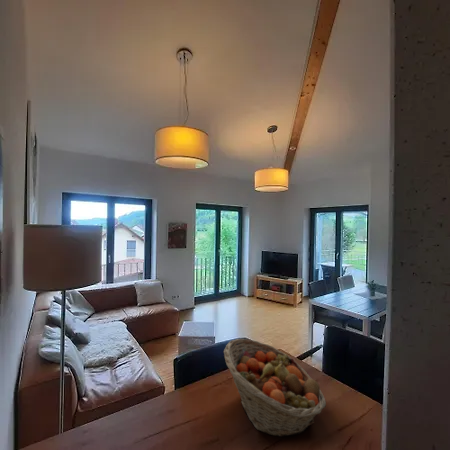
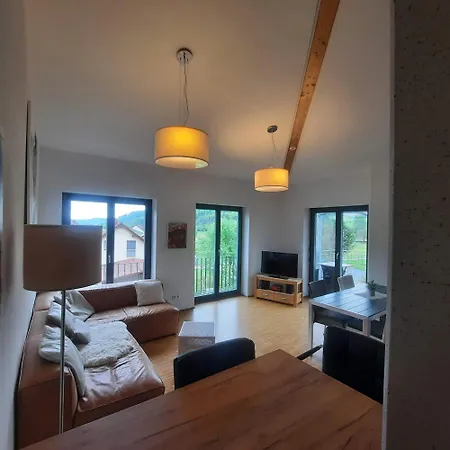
- fruit basket [223,338,327,438]
